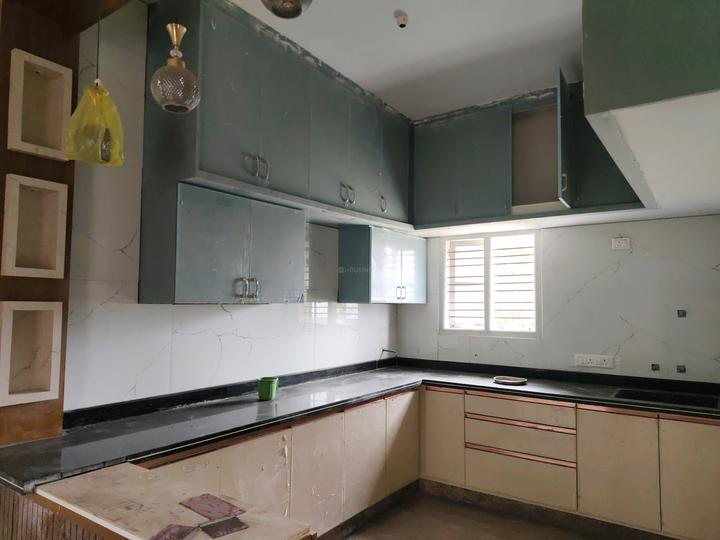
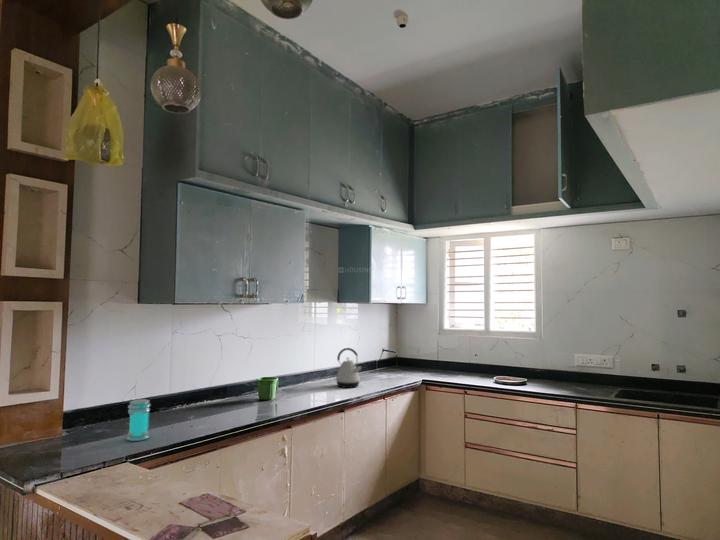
+ kettle [334,347,363,389]
+ jar [126,398,152,442]
